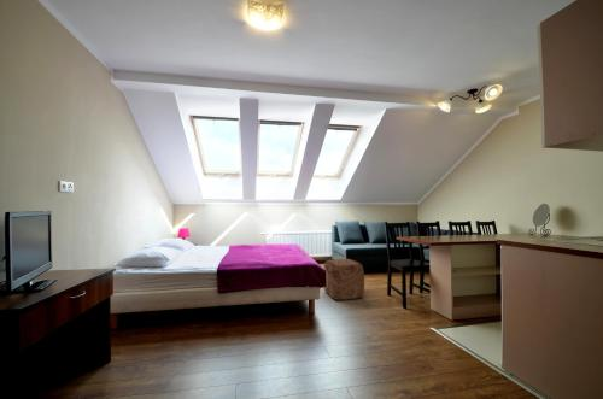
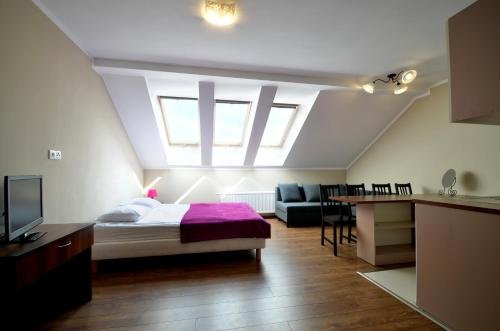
- ottoman [323,258,365,301]
